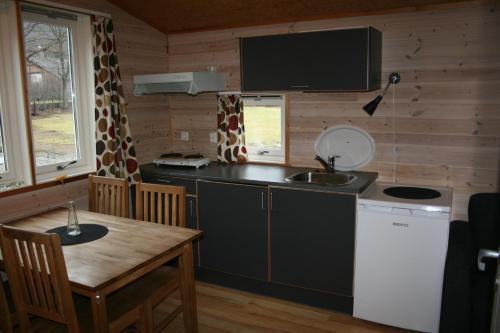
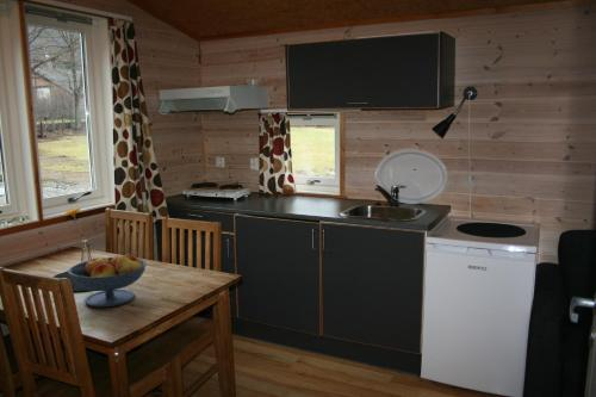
+ fruit bowl [67,254,148,309]
